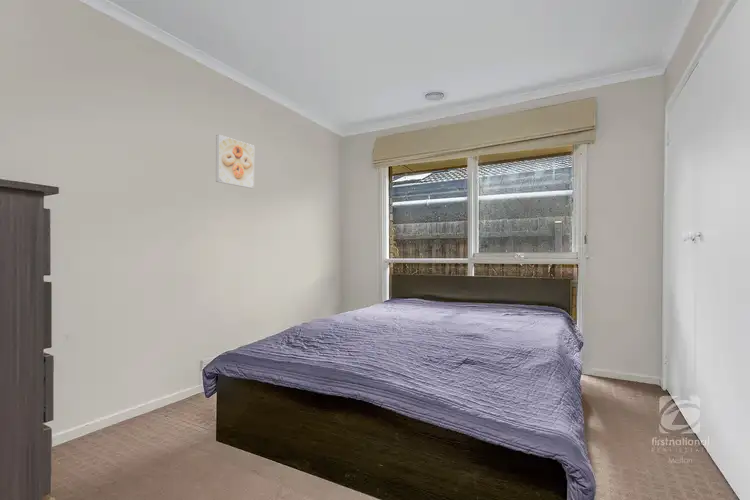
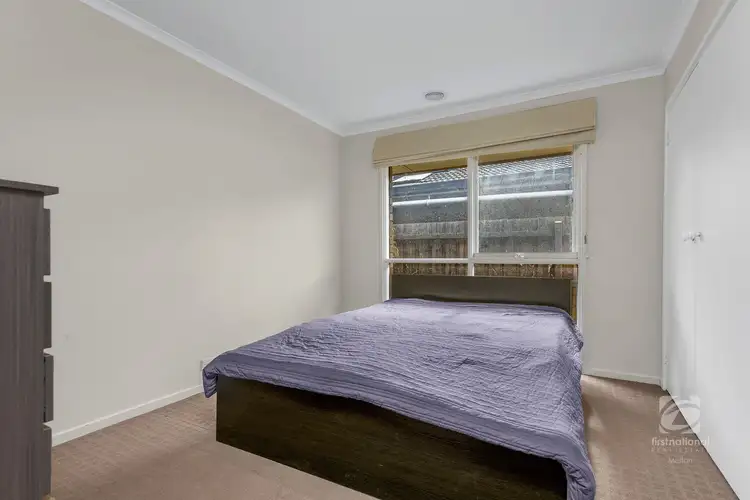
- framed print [215,134,255,189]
